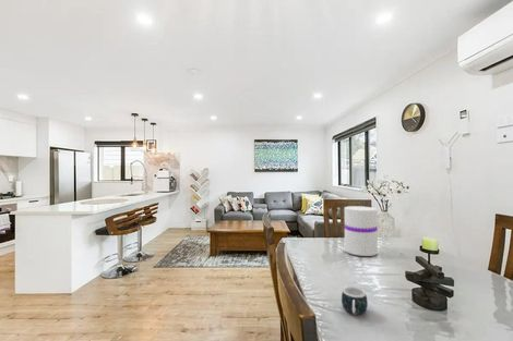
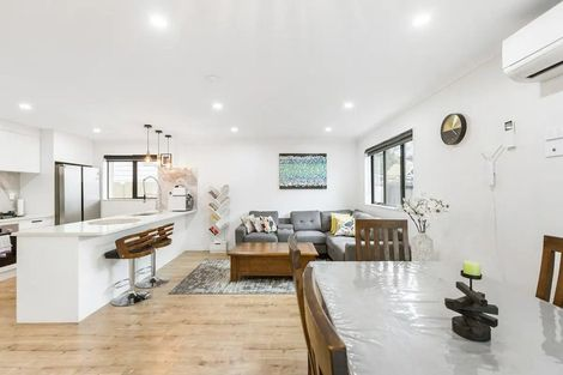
- vase [344,205,379,257]
- mug [341,285,369,316]
